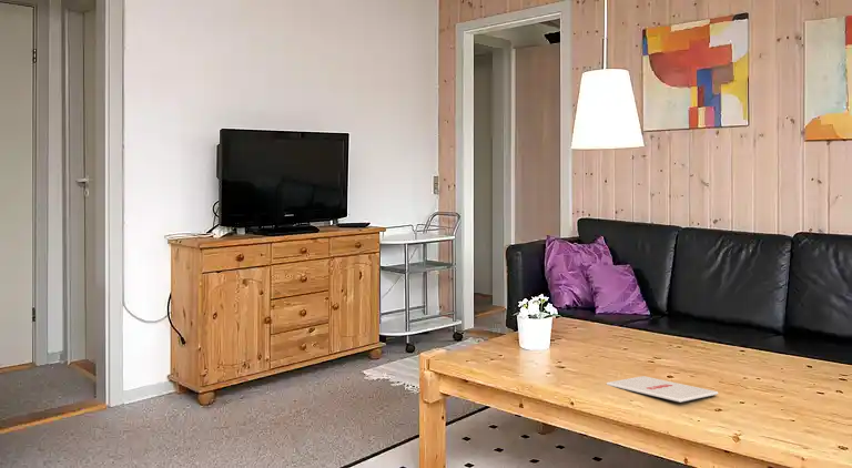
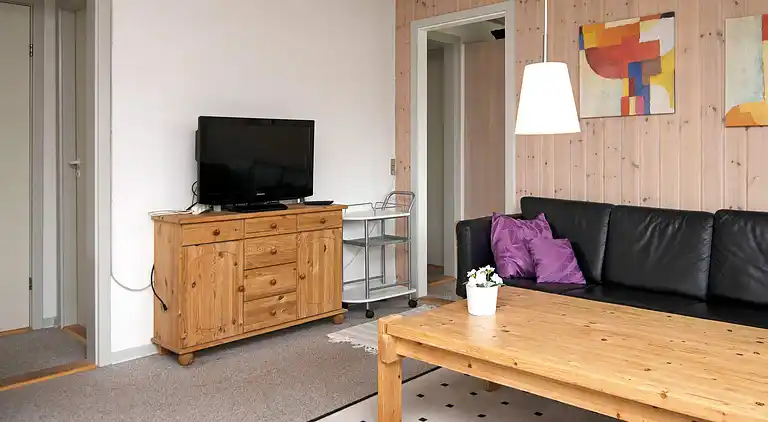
- magazine [606,375,719,404]
